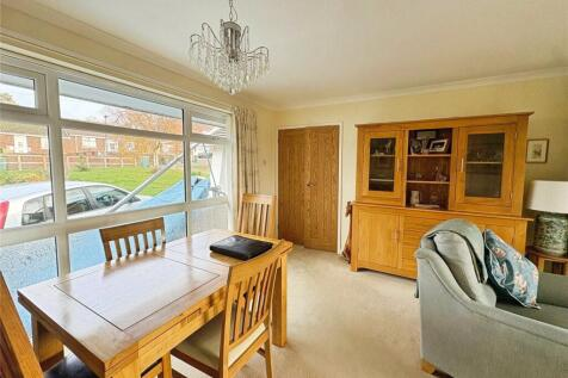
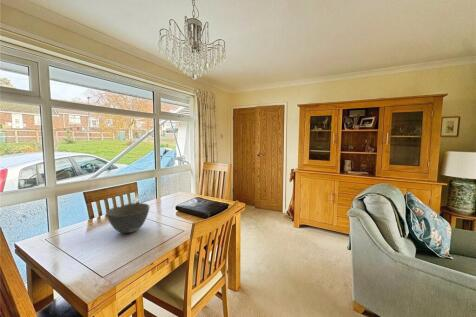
+ bowl [105,202,150,234]
